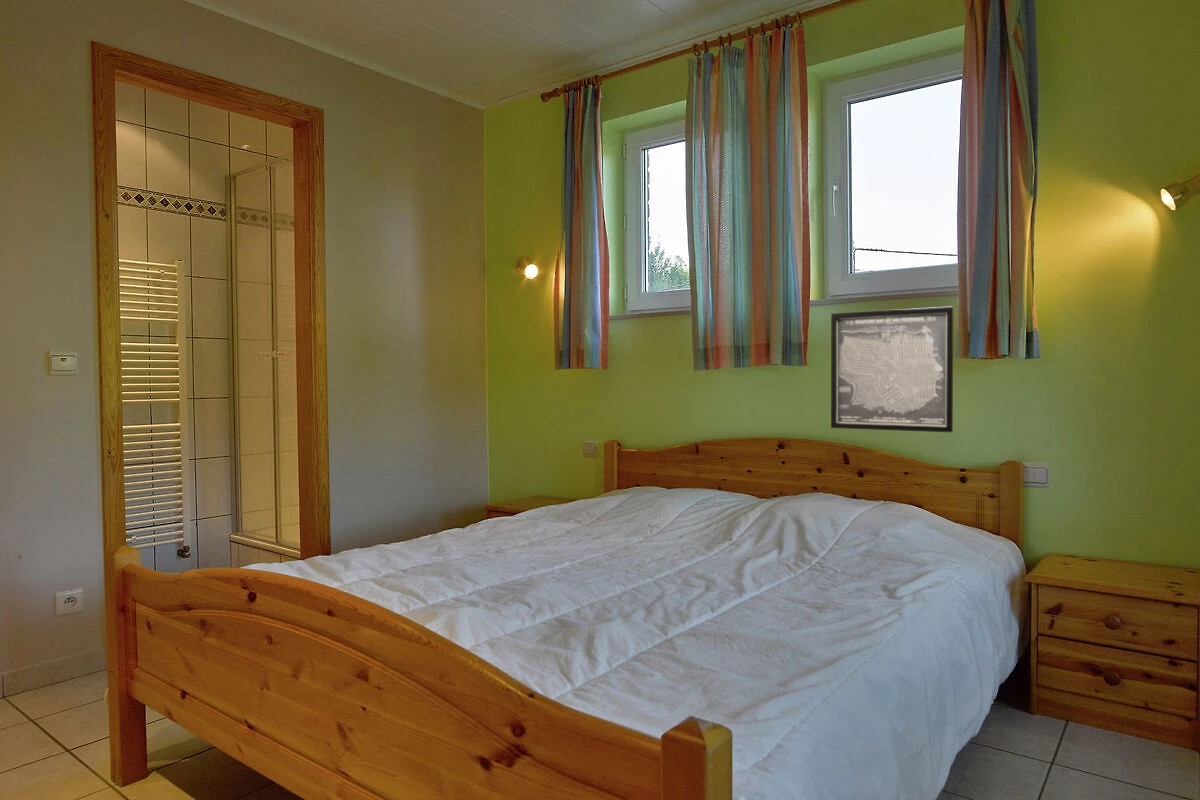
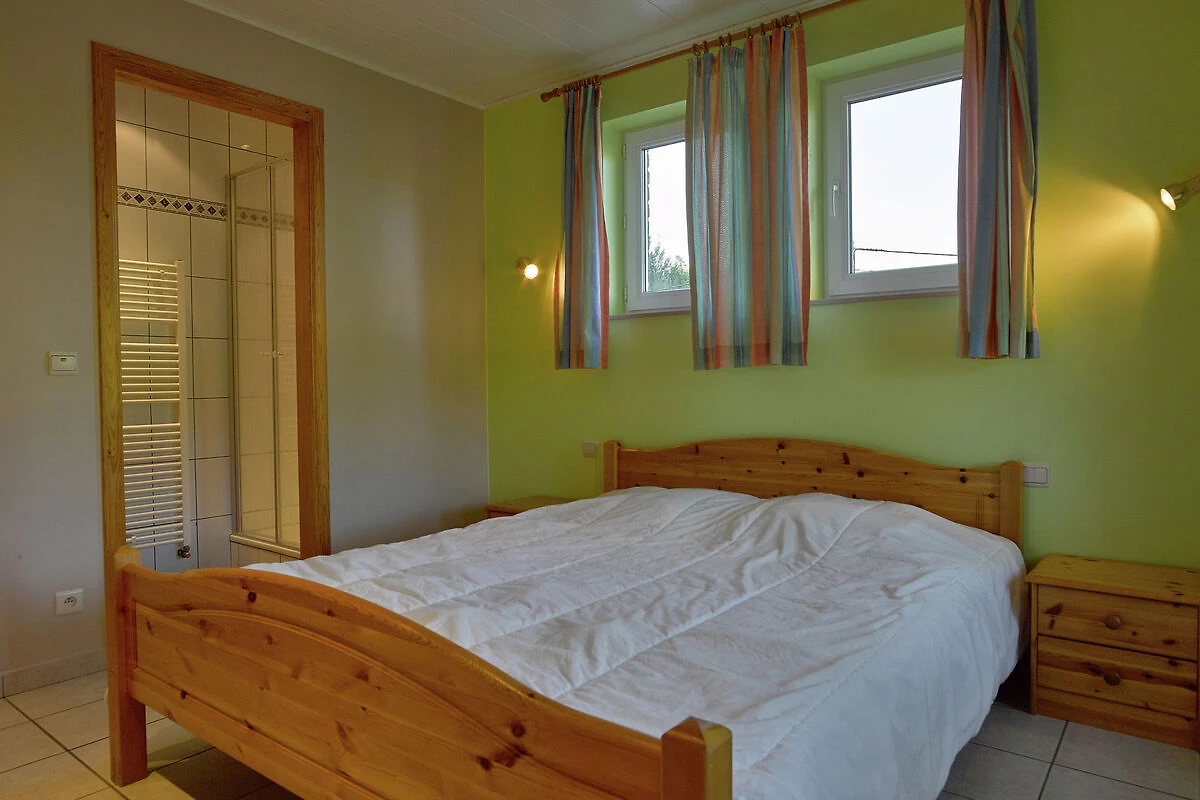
- wall art [830,305,954,433]
